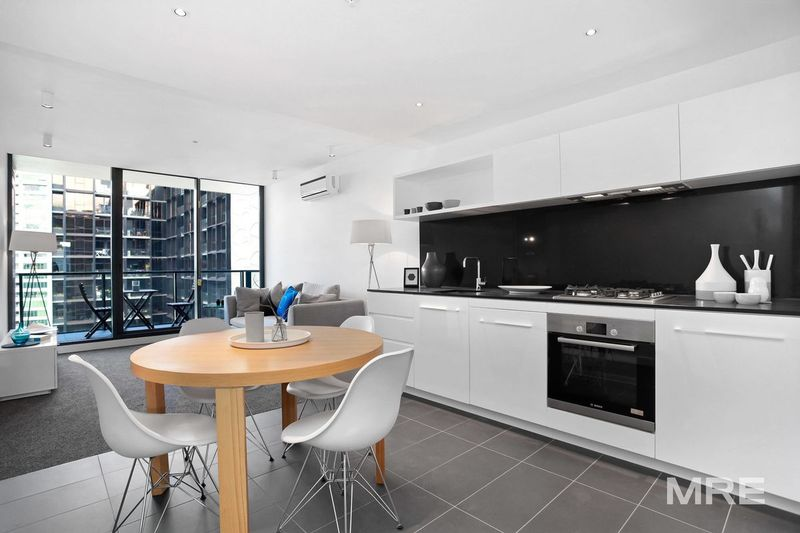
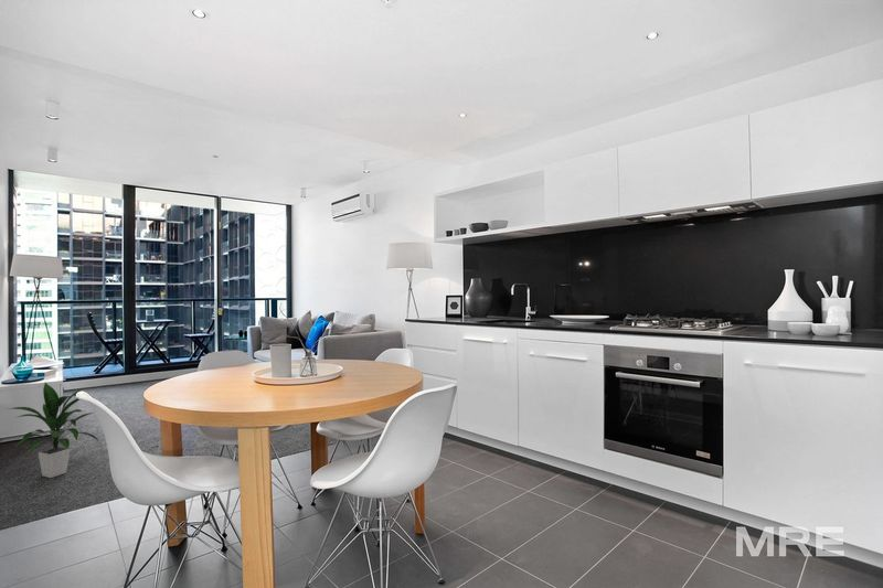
+ indoor plant [6,382,100,479]
